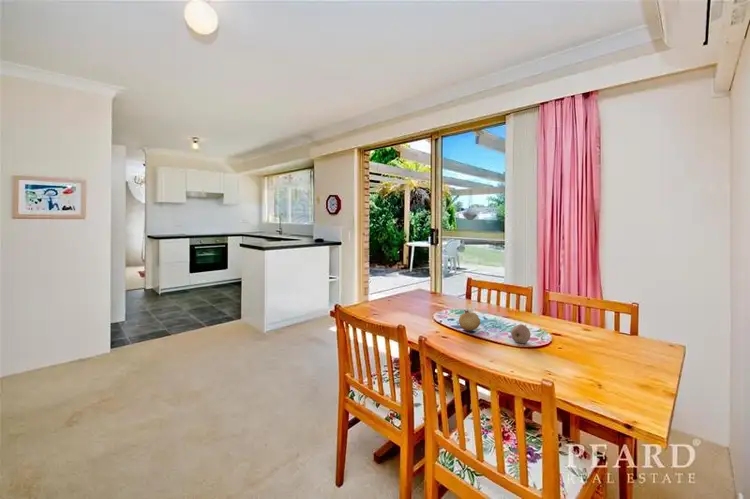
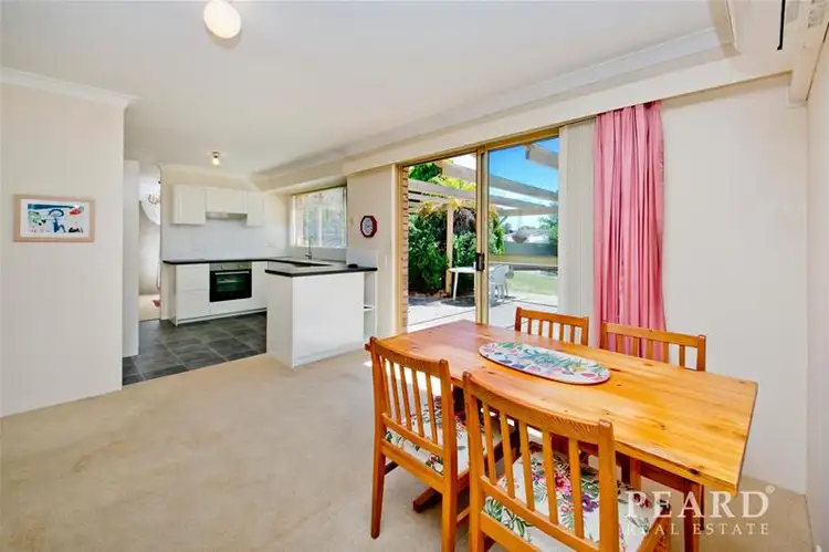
- fruit [458,309,481,332]
- fruit [510,323,532,344]
